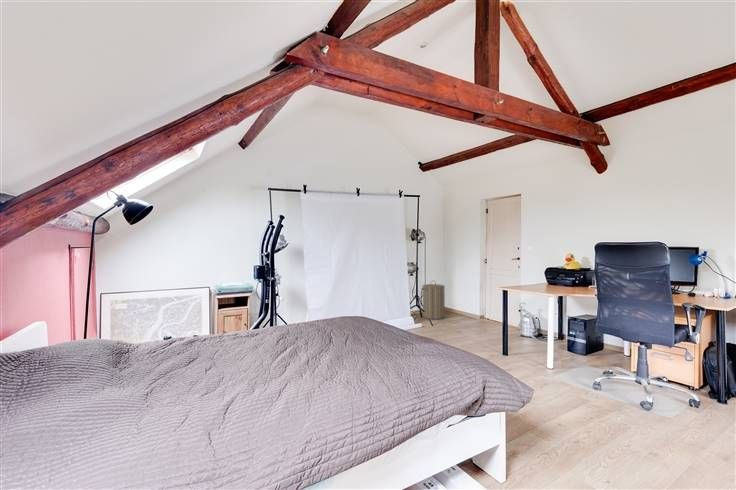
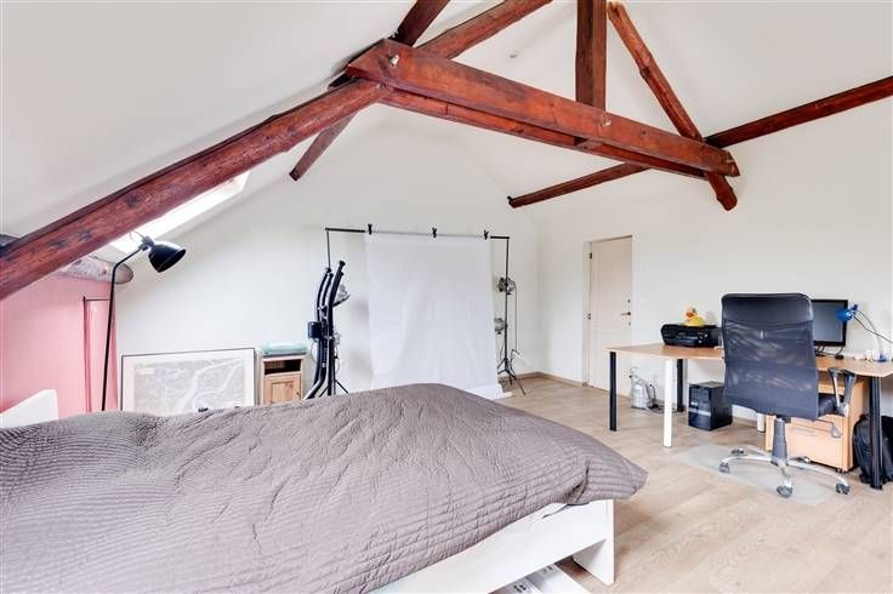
- laundry hamper [422,279,446,320]
